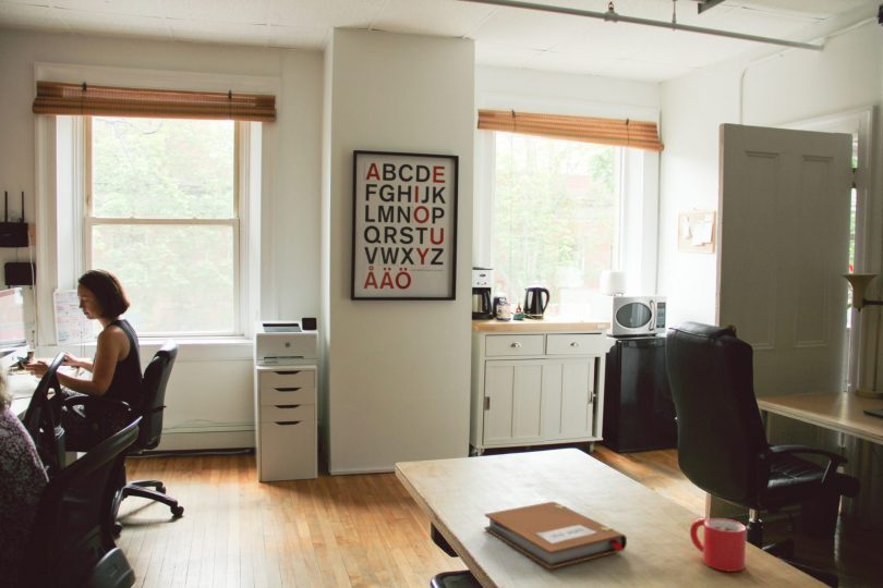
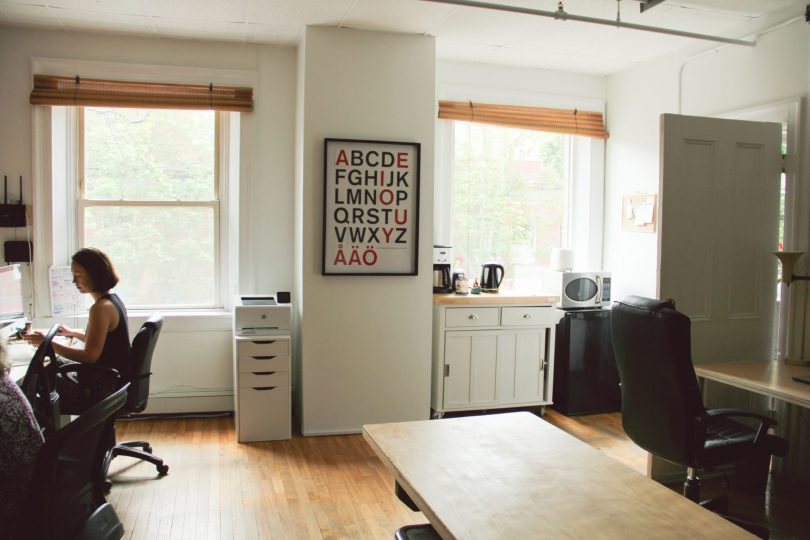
- mug [689,517,747,573]
- notebook [484,501,628,569]
